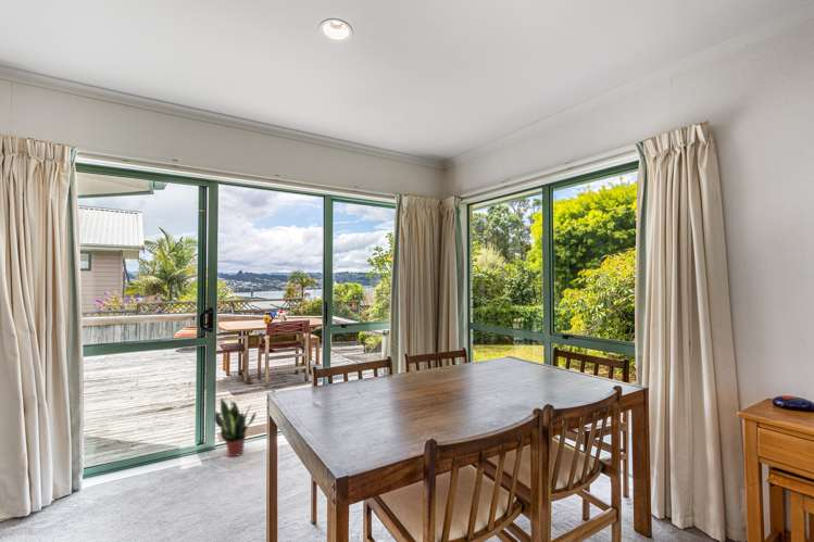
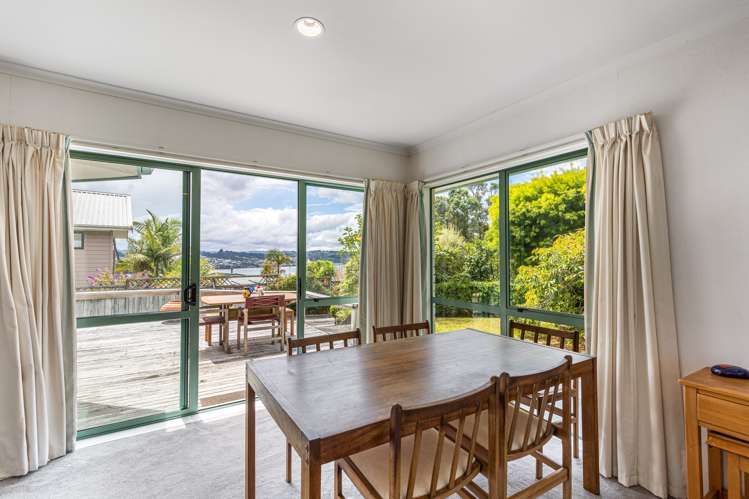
- potted plant [213,396,258,457]
